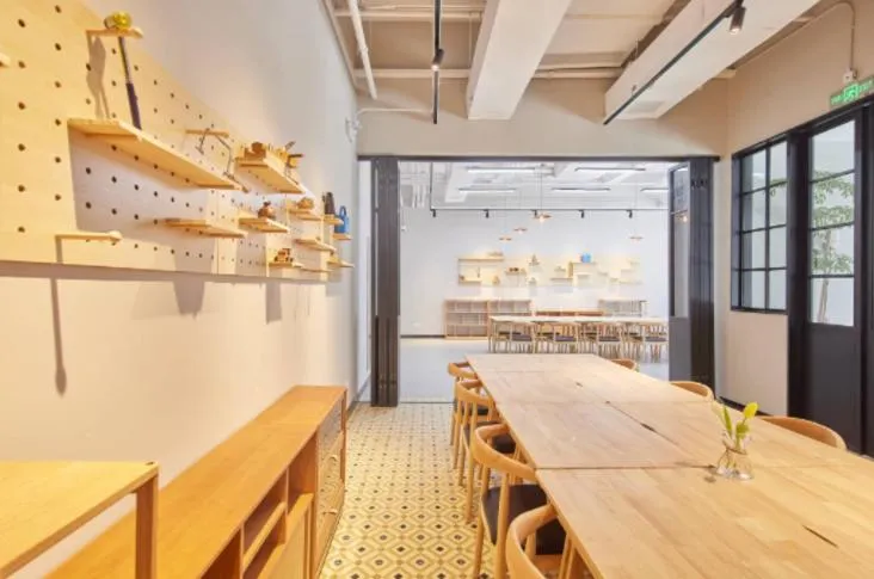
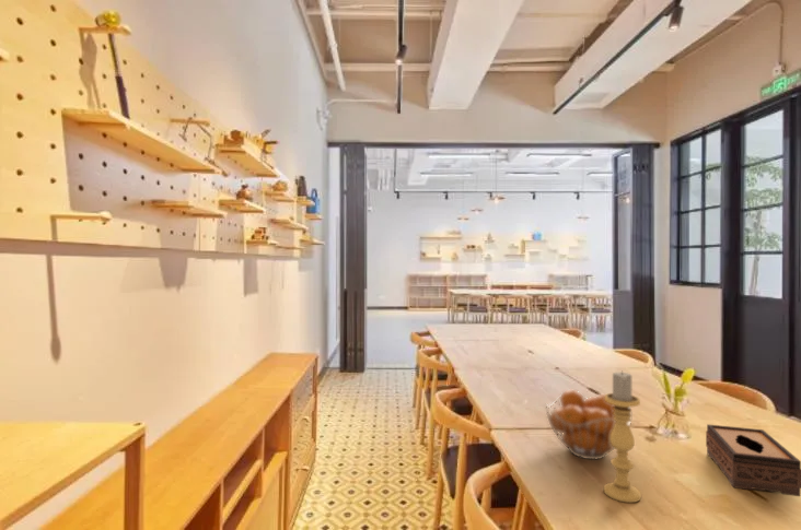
+ tissue box [705,423,801,497]
+ candle holder [603,370,642,504]
+ fruit basket [544,389,632,460]
